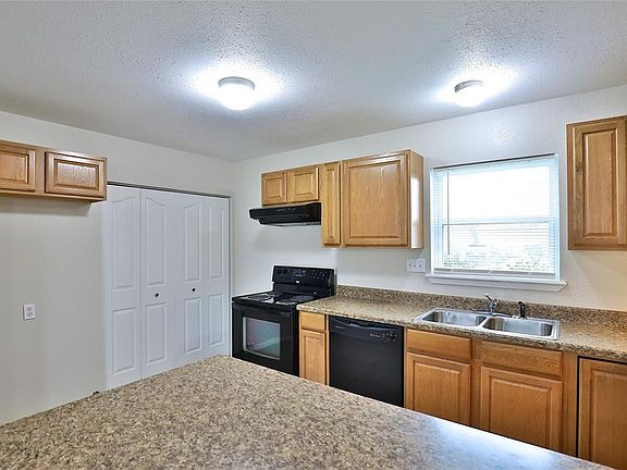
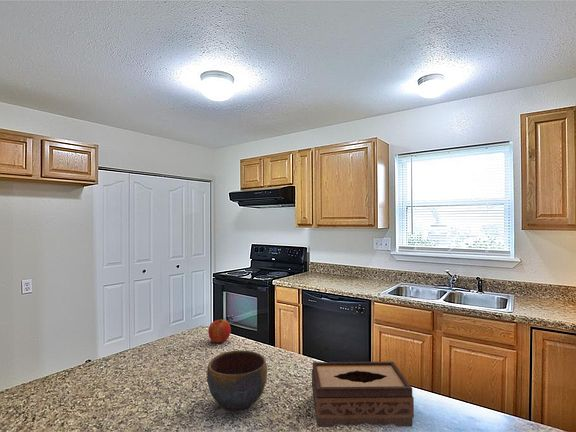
+ tissue box [311,361,415,428]
+ bowl [206,350,268,412]
+ fruit [207,318,232,344]
